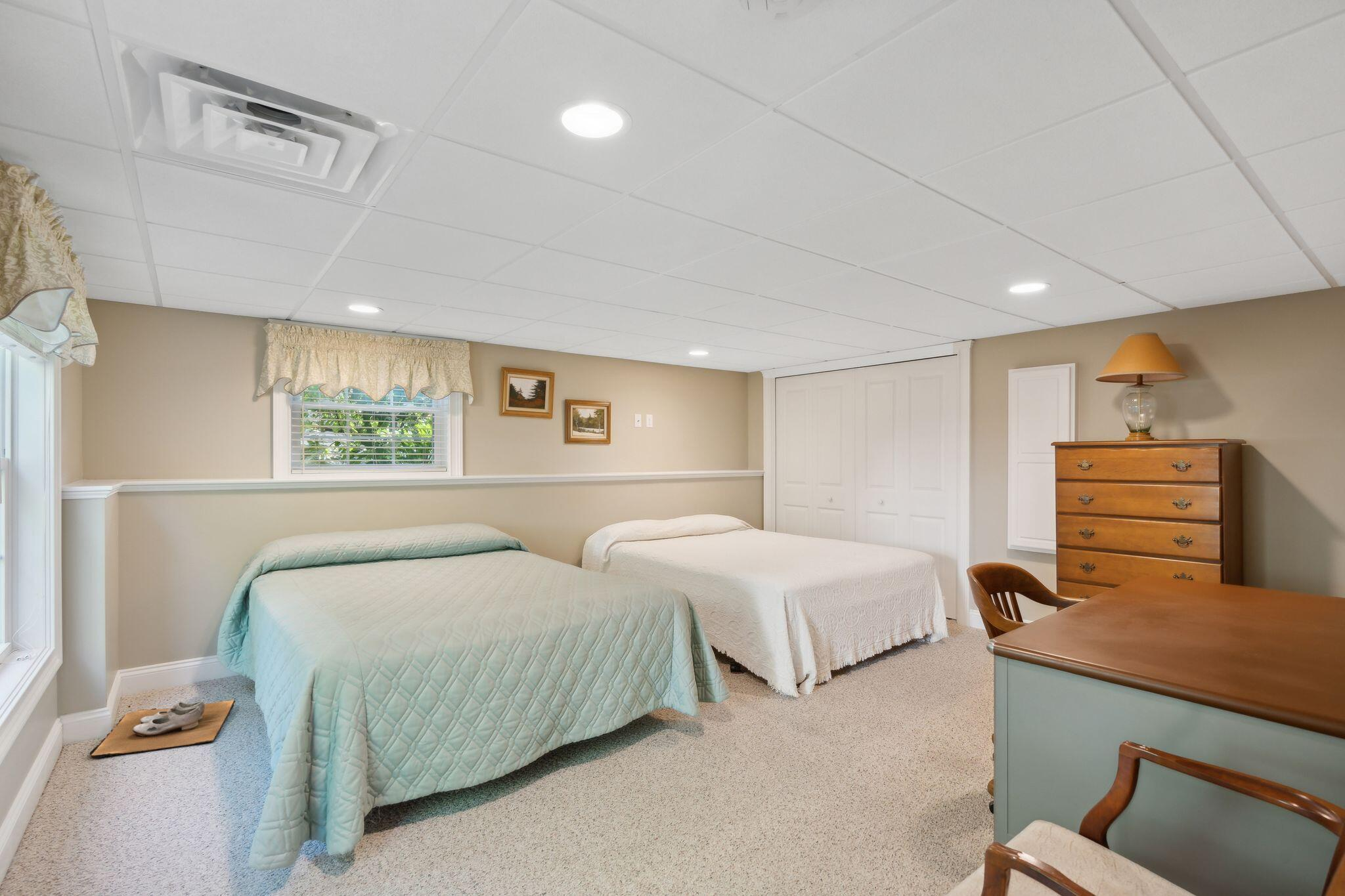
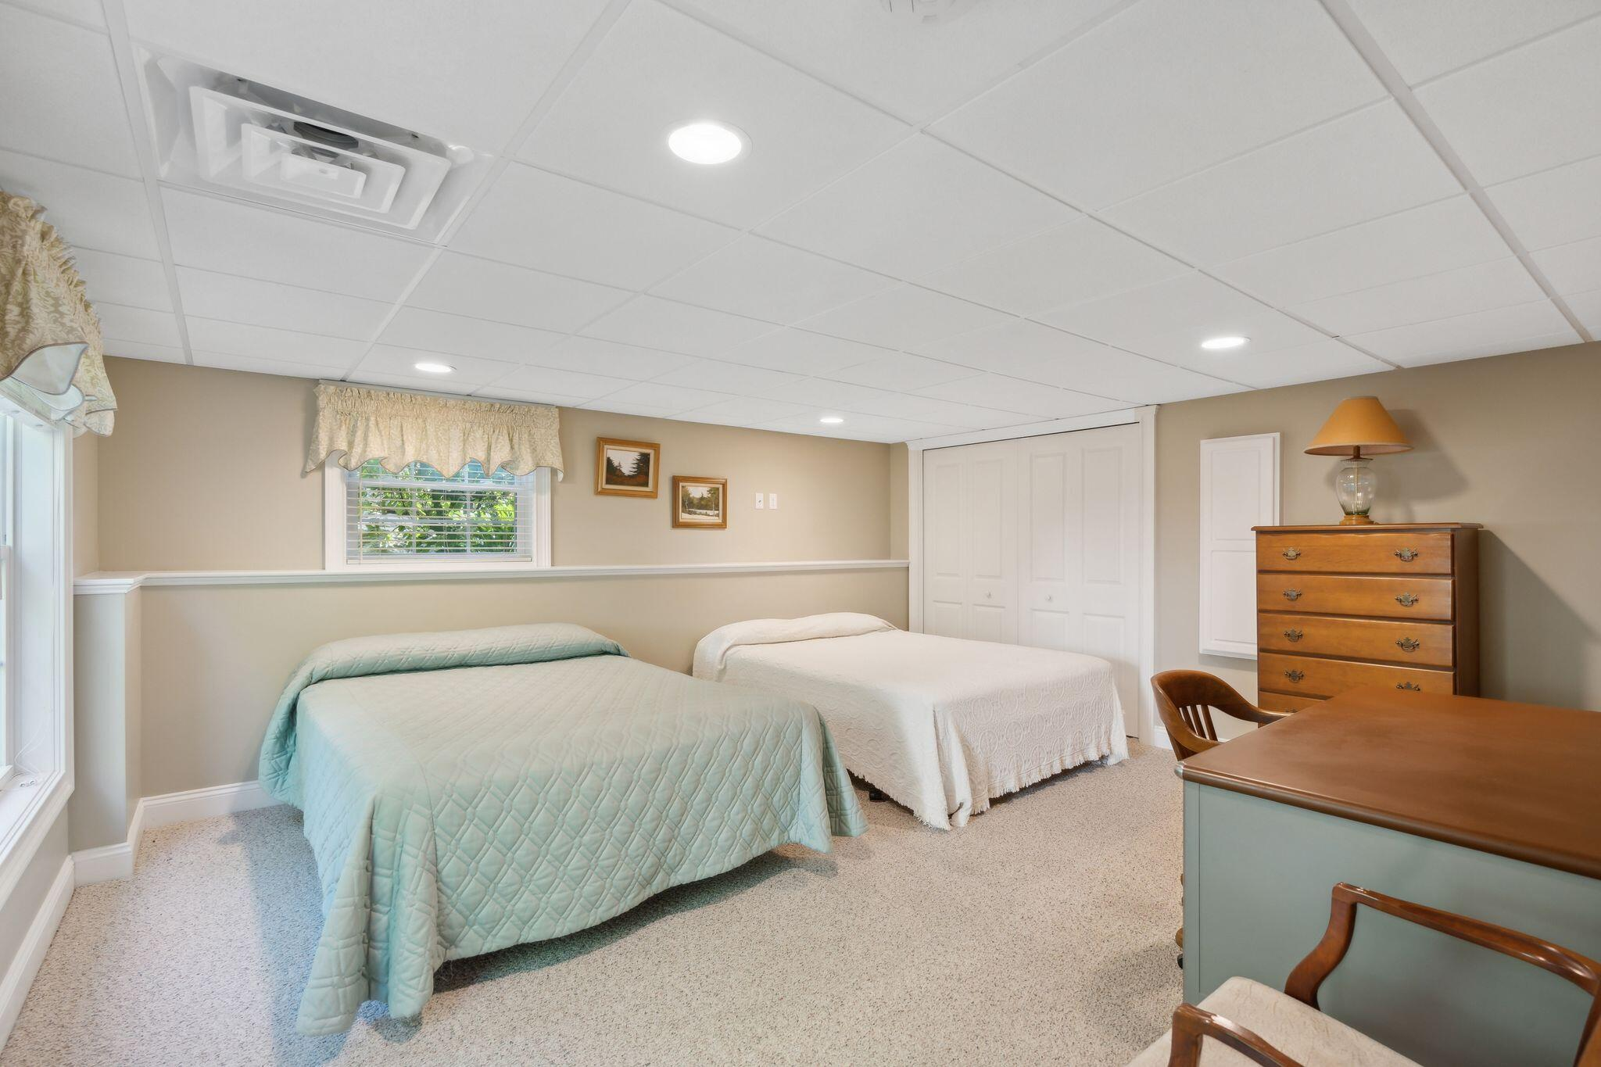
- shoe [89,699,236,759]
